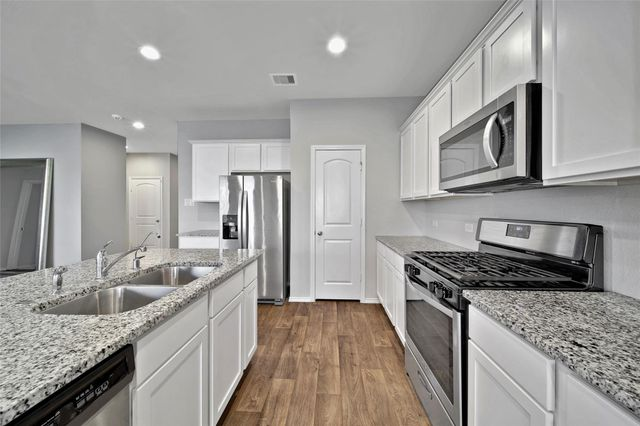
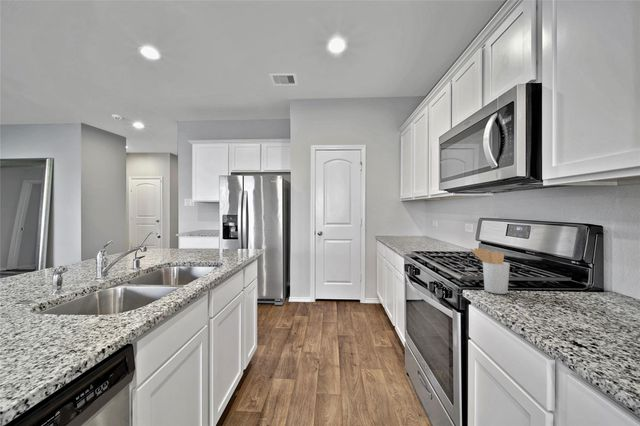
+ utensil holder [469,247,511,295]
